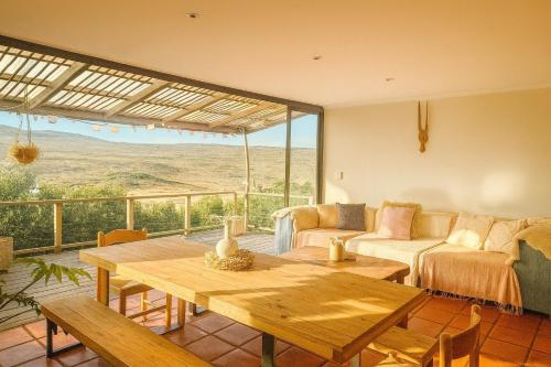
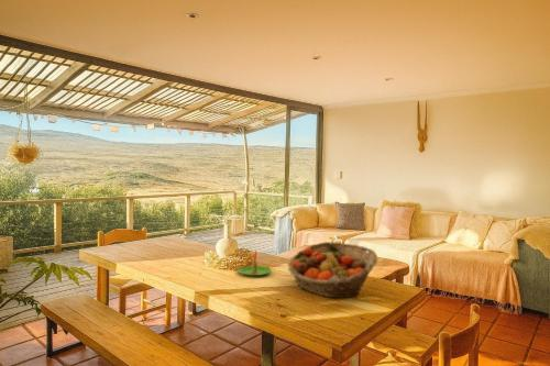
+ fruit basket [286,241,378,298]
+ candle [237,249,273,277]
